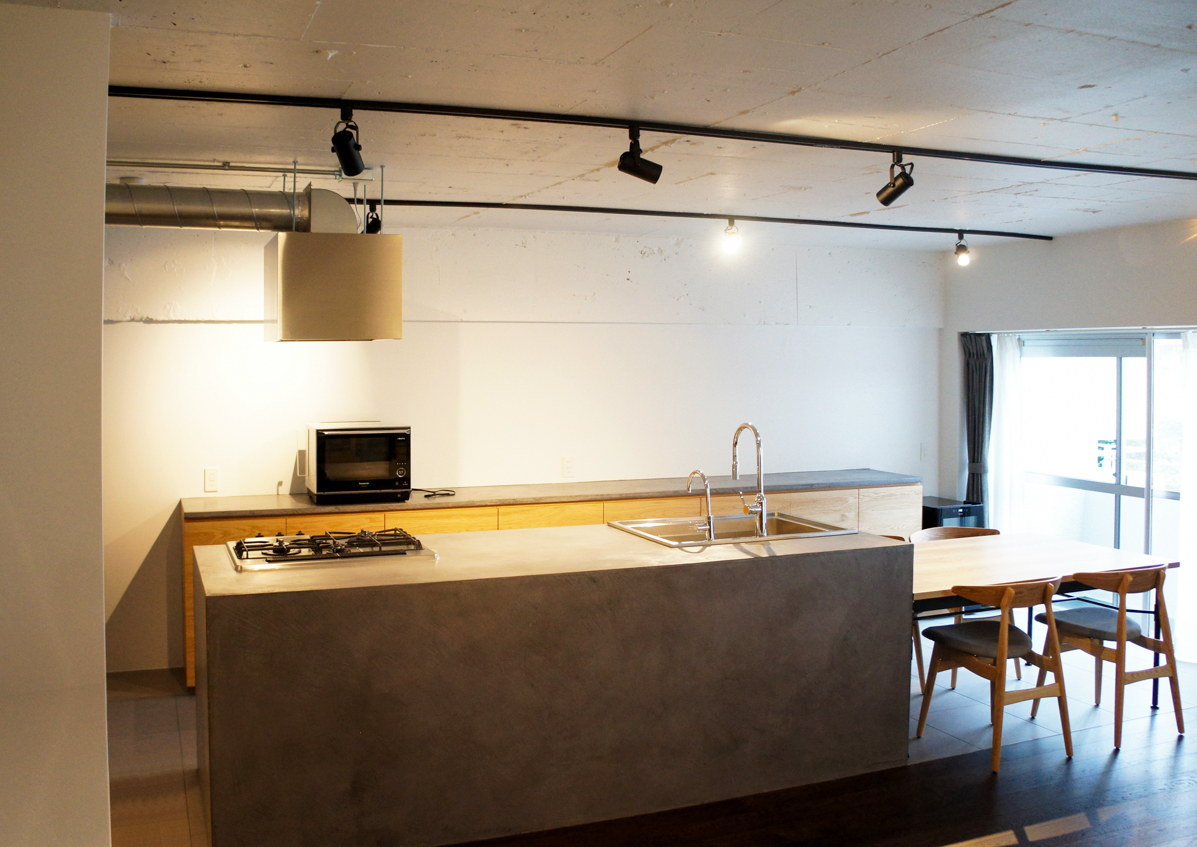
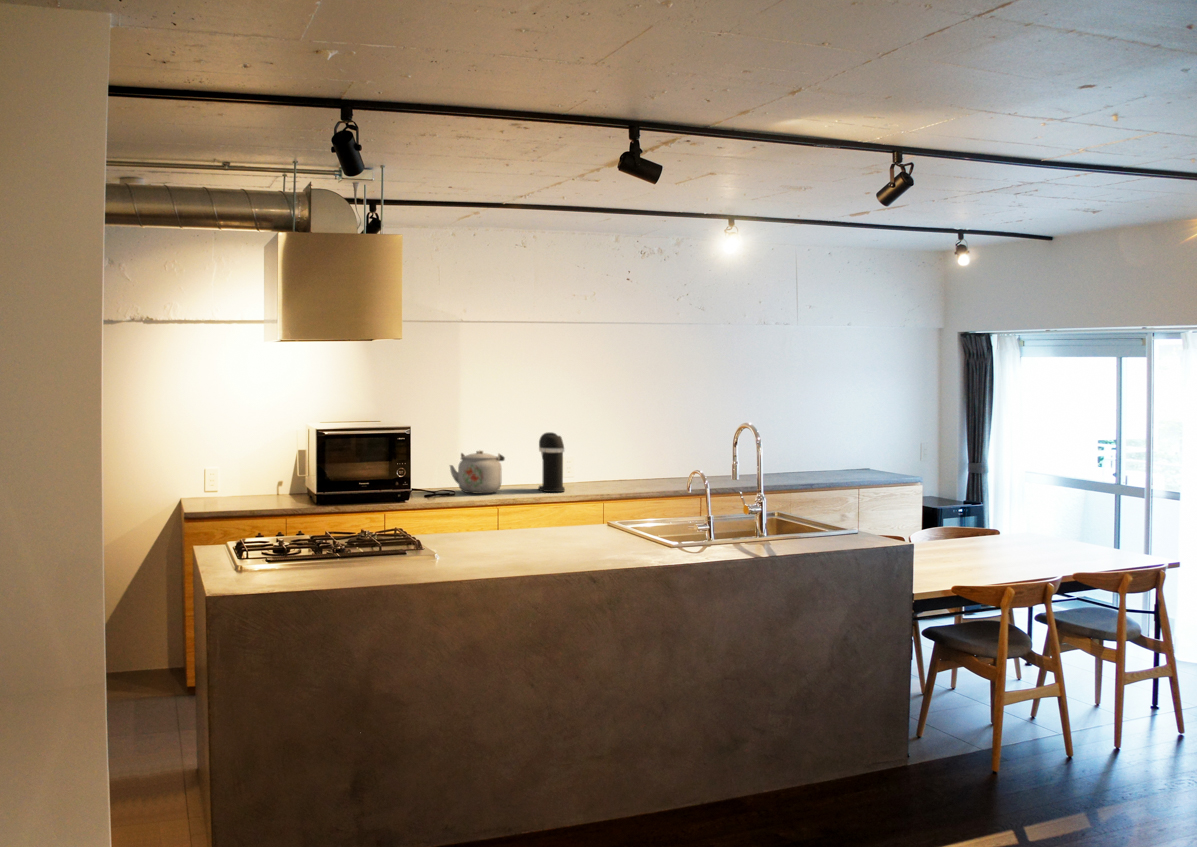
+ coffee maker [537,431,566,493]
+ kettle [448,449,506,494]
